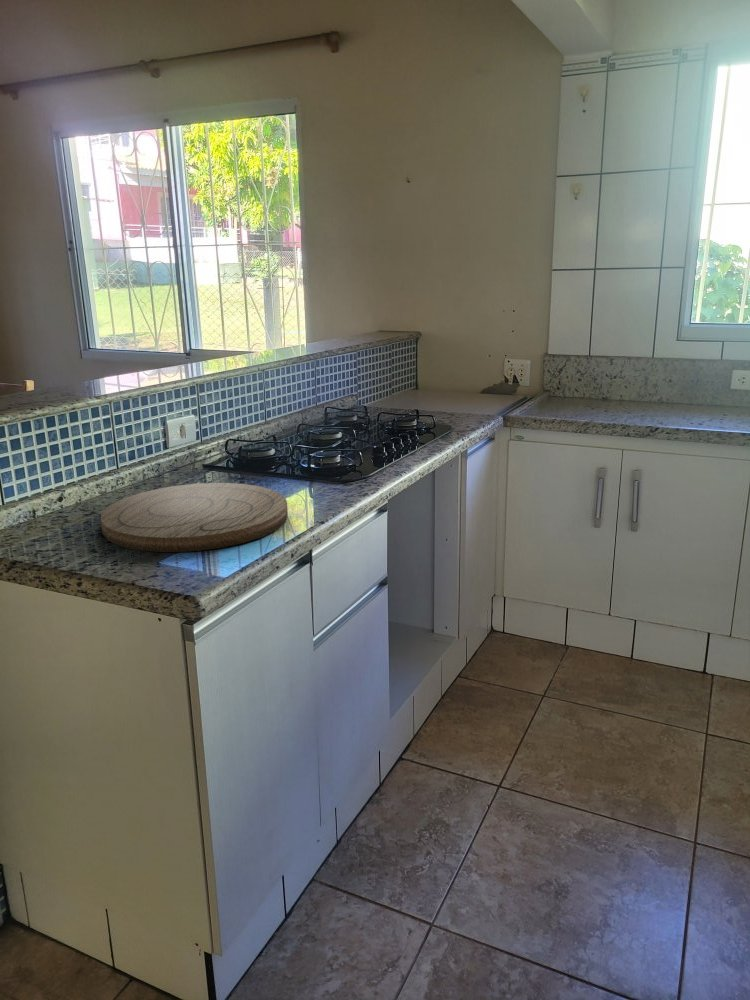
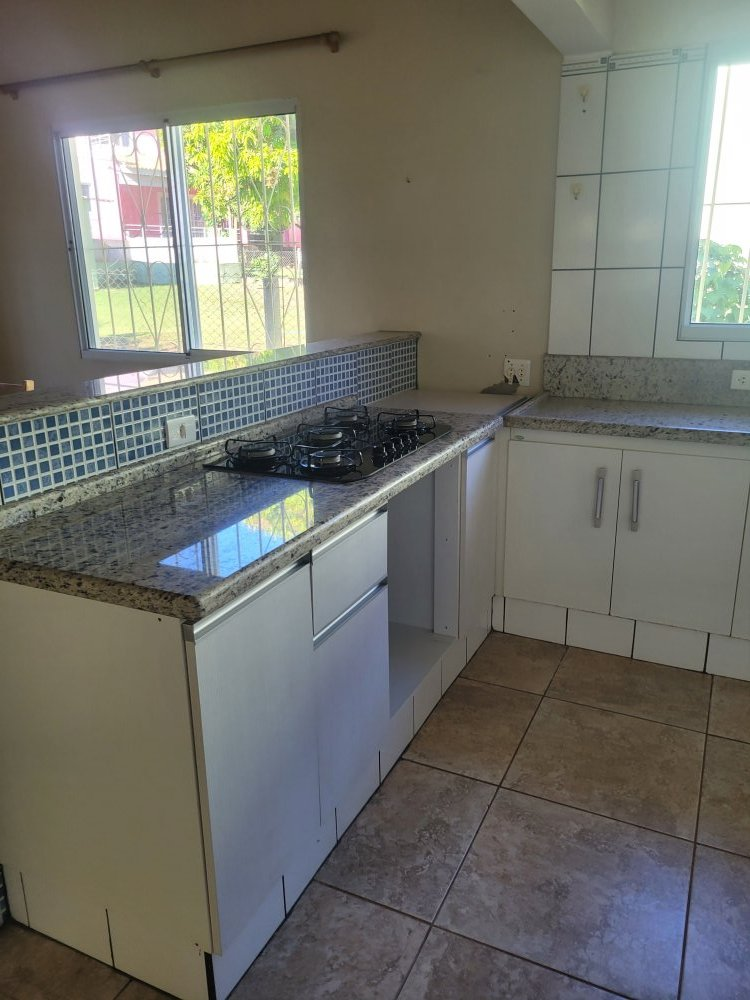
- cutting board [100,482,289,553]
